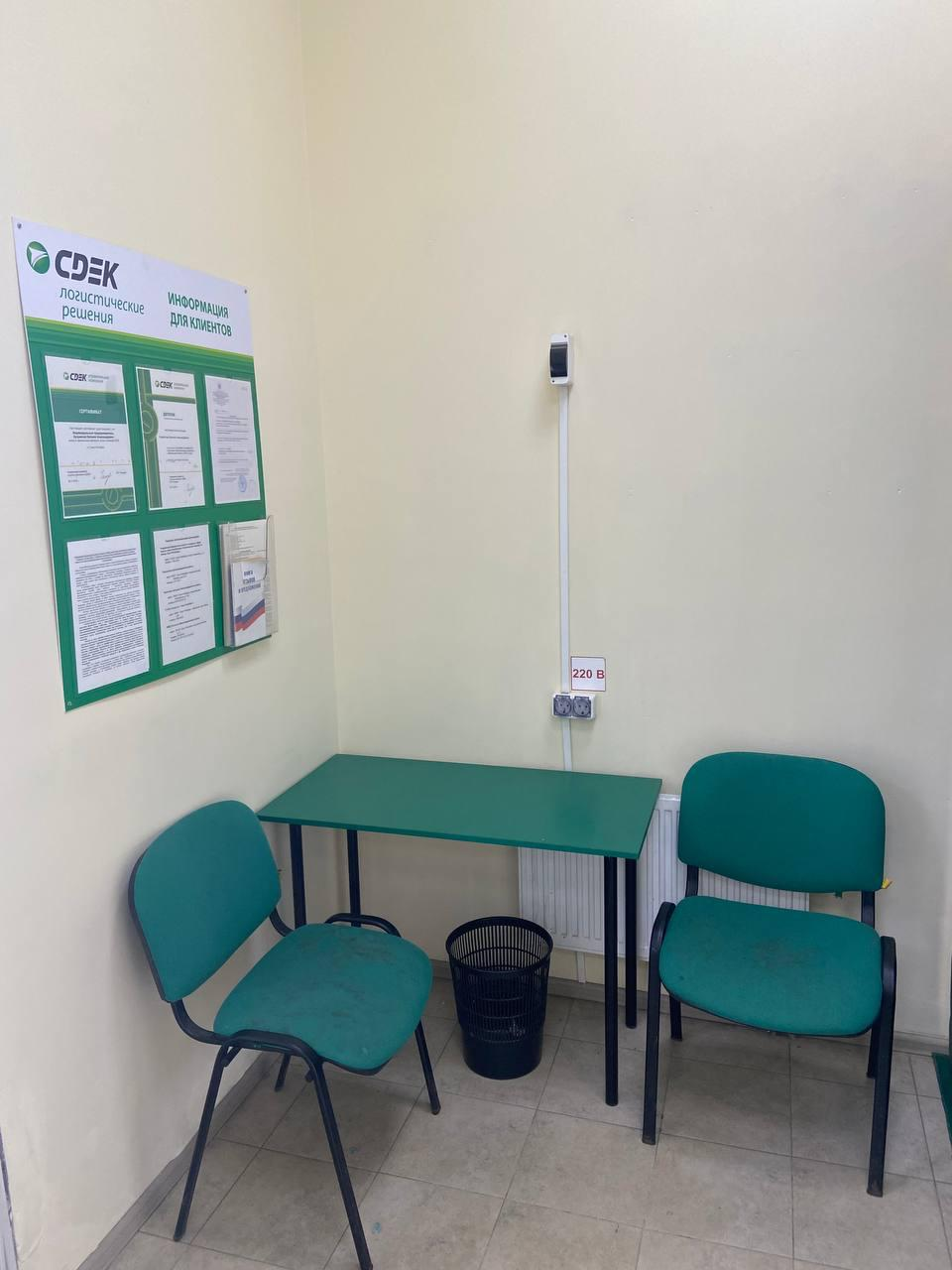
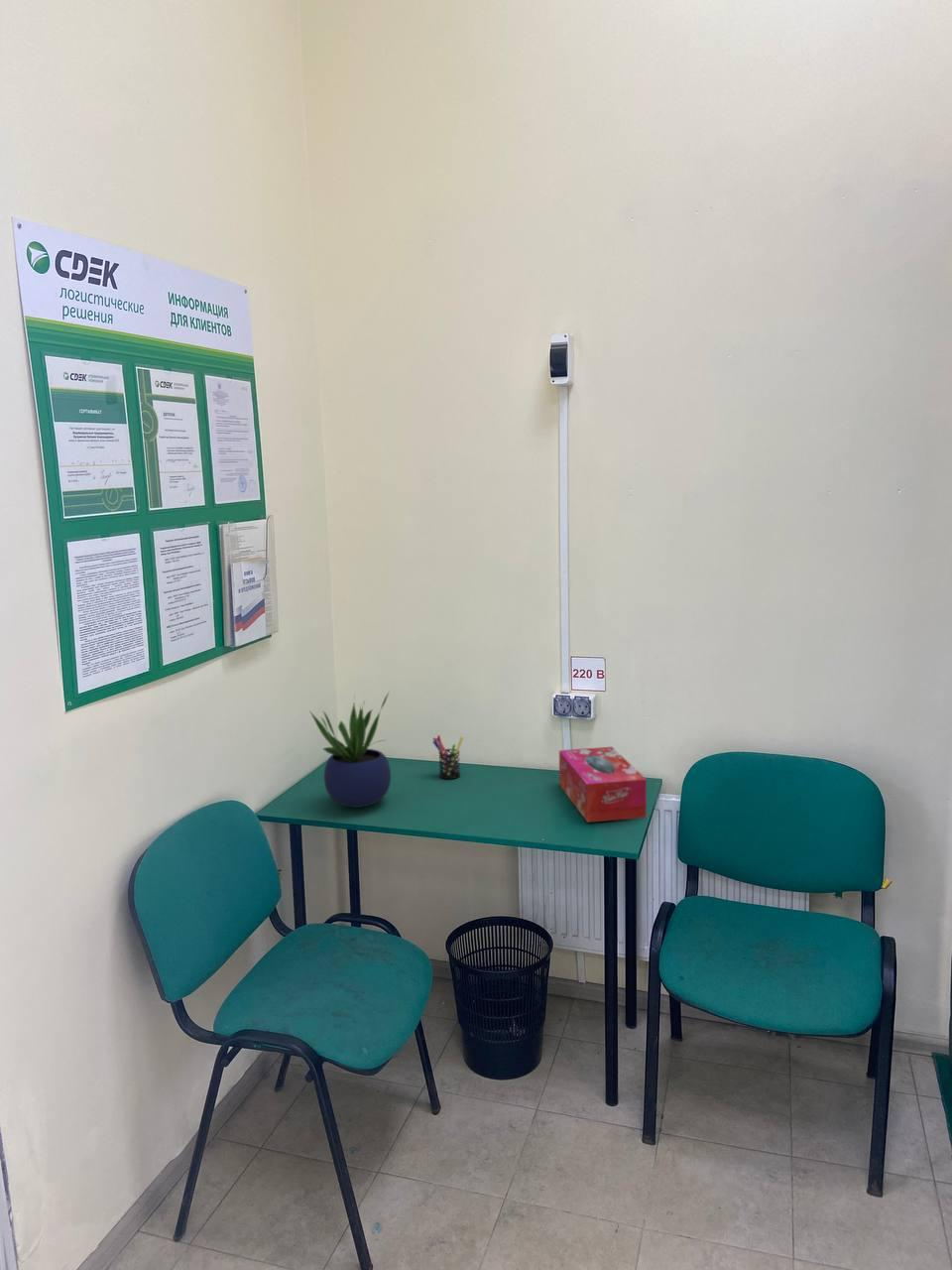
+ pen holder [431,734,464,780]
+ potted plant [309,692,392,809]
+ tissue box [558,746,648,824]
